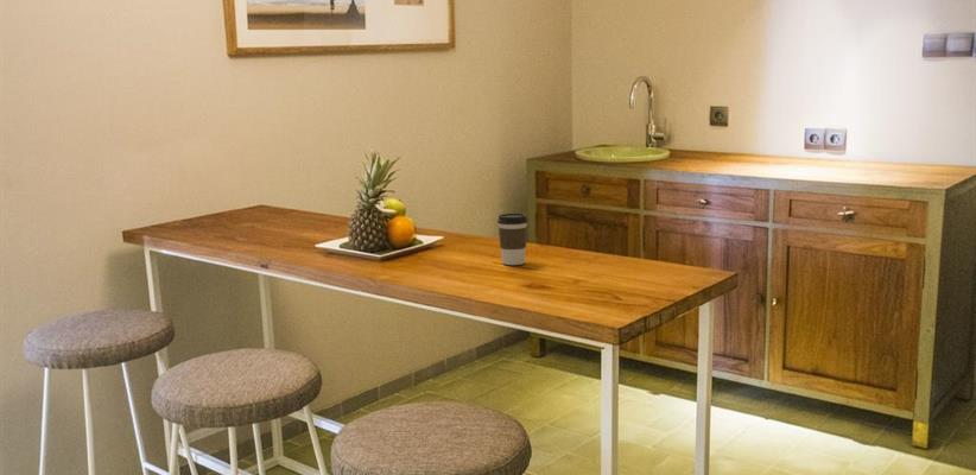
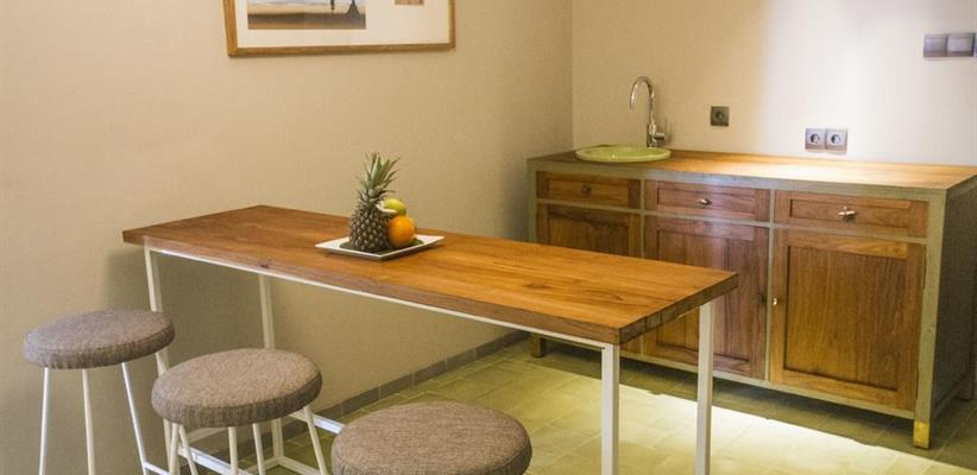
- coffee cup [496,213,530,266]
